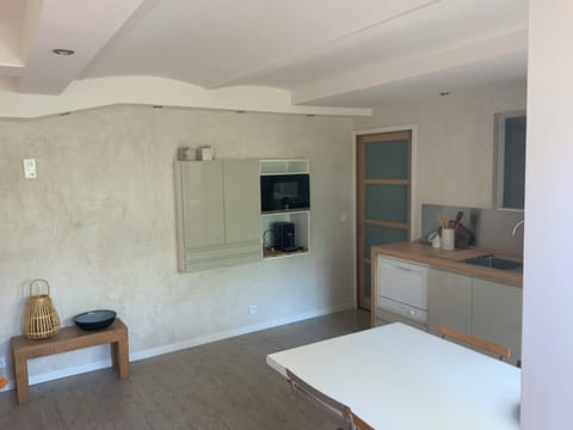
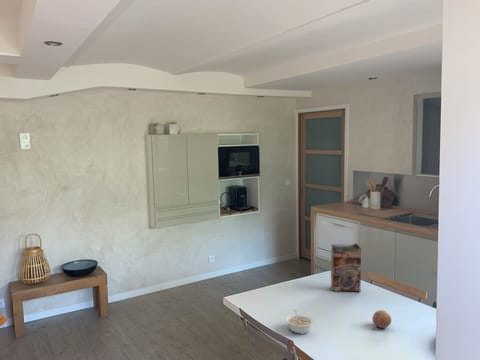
+ fruit [371,309,392,329]
+ legume [284,309,314,335]
+ cereal box [330,242,362,293]
